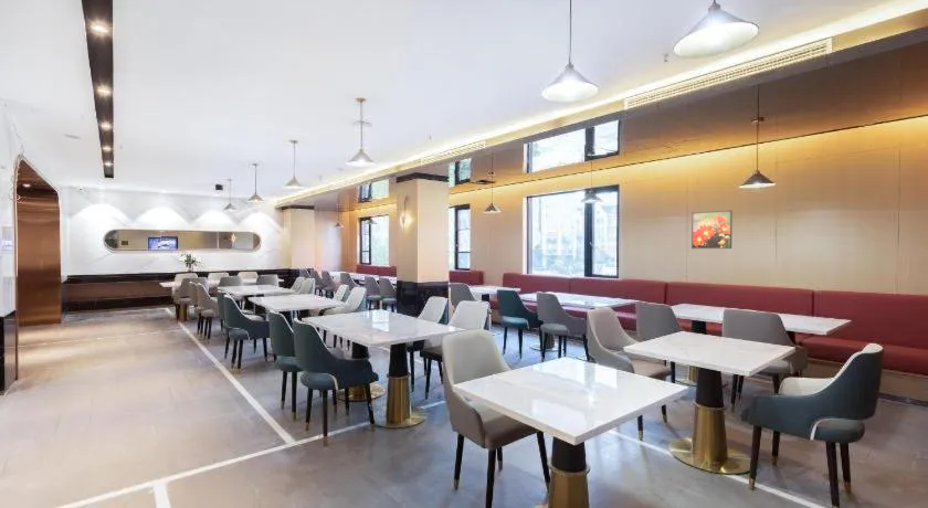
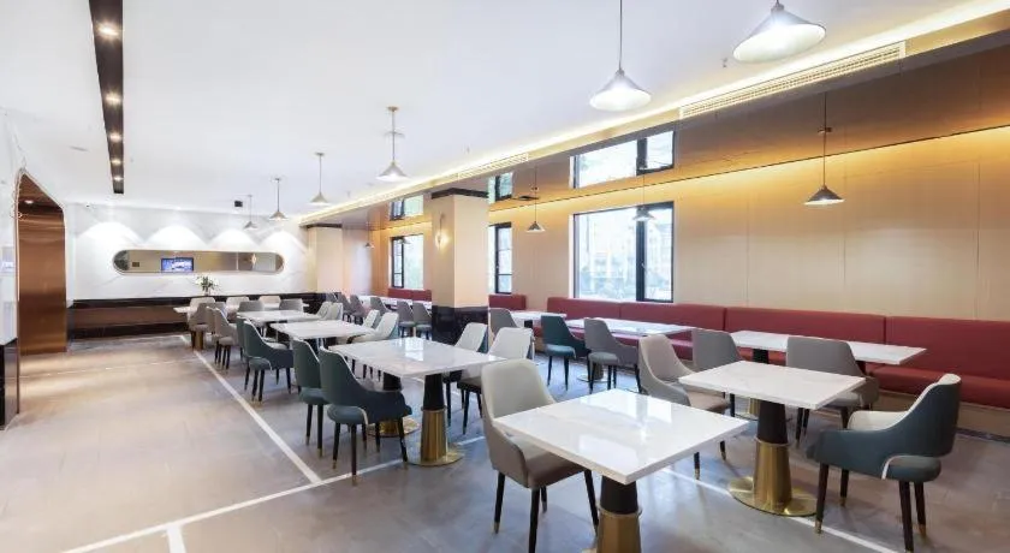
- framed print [690,209,734,250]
